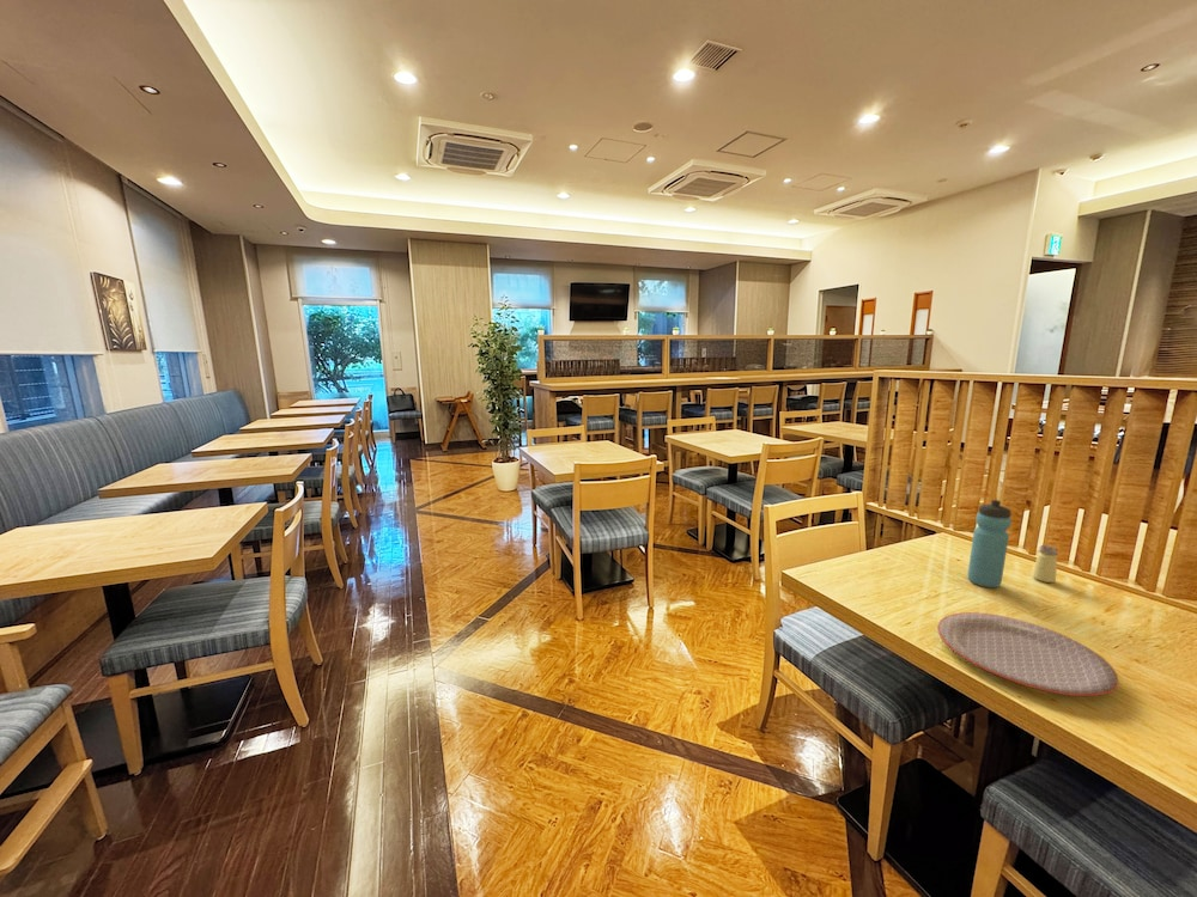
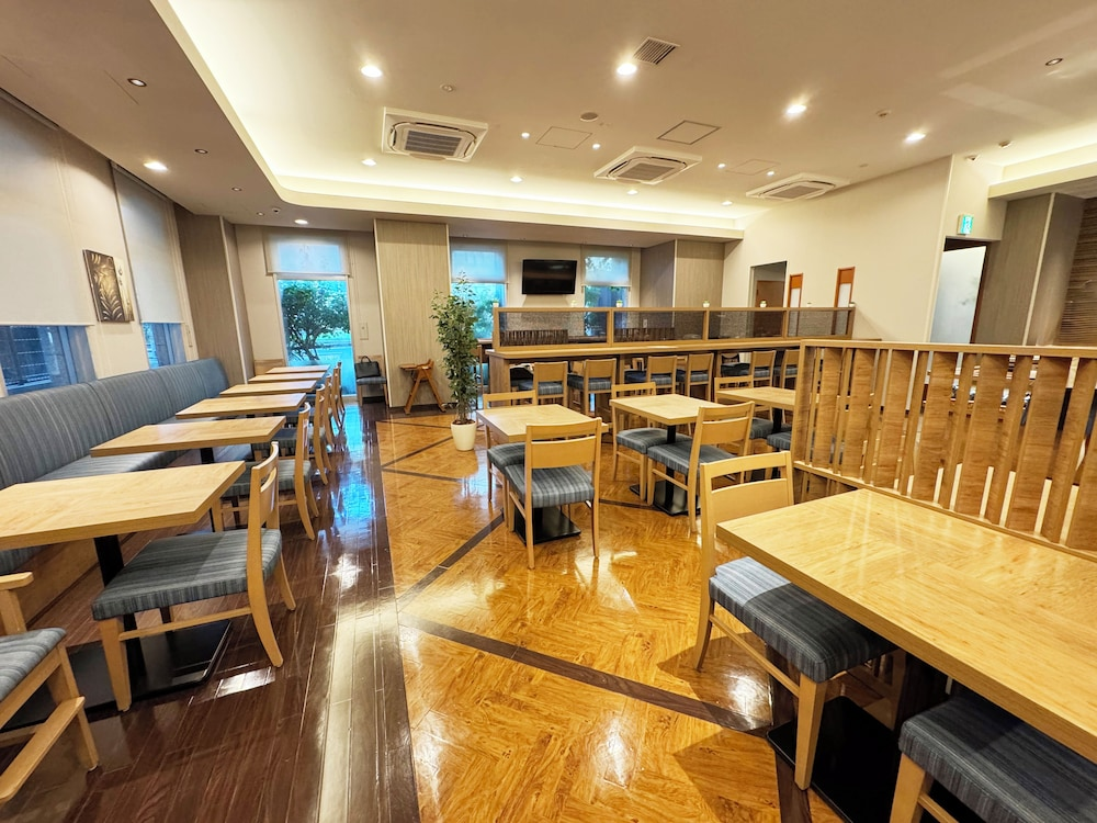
- saltshaker [1031,544,1059,584]
- plate [936,611,1119,697]
- water bottle [966,499,1013,588]
